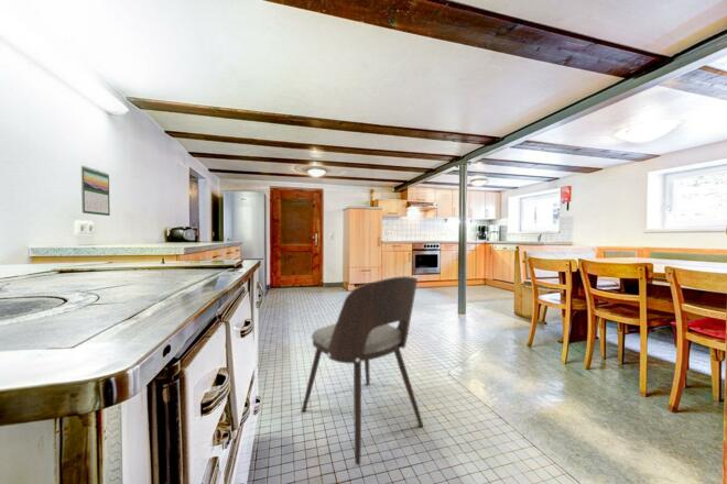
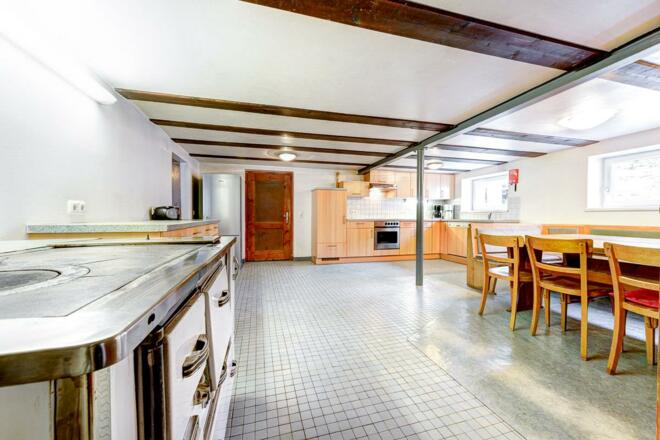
- dining chair [301,275,424,466]
- calendar [80,165,111,217]
